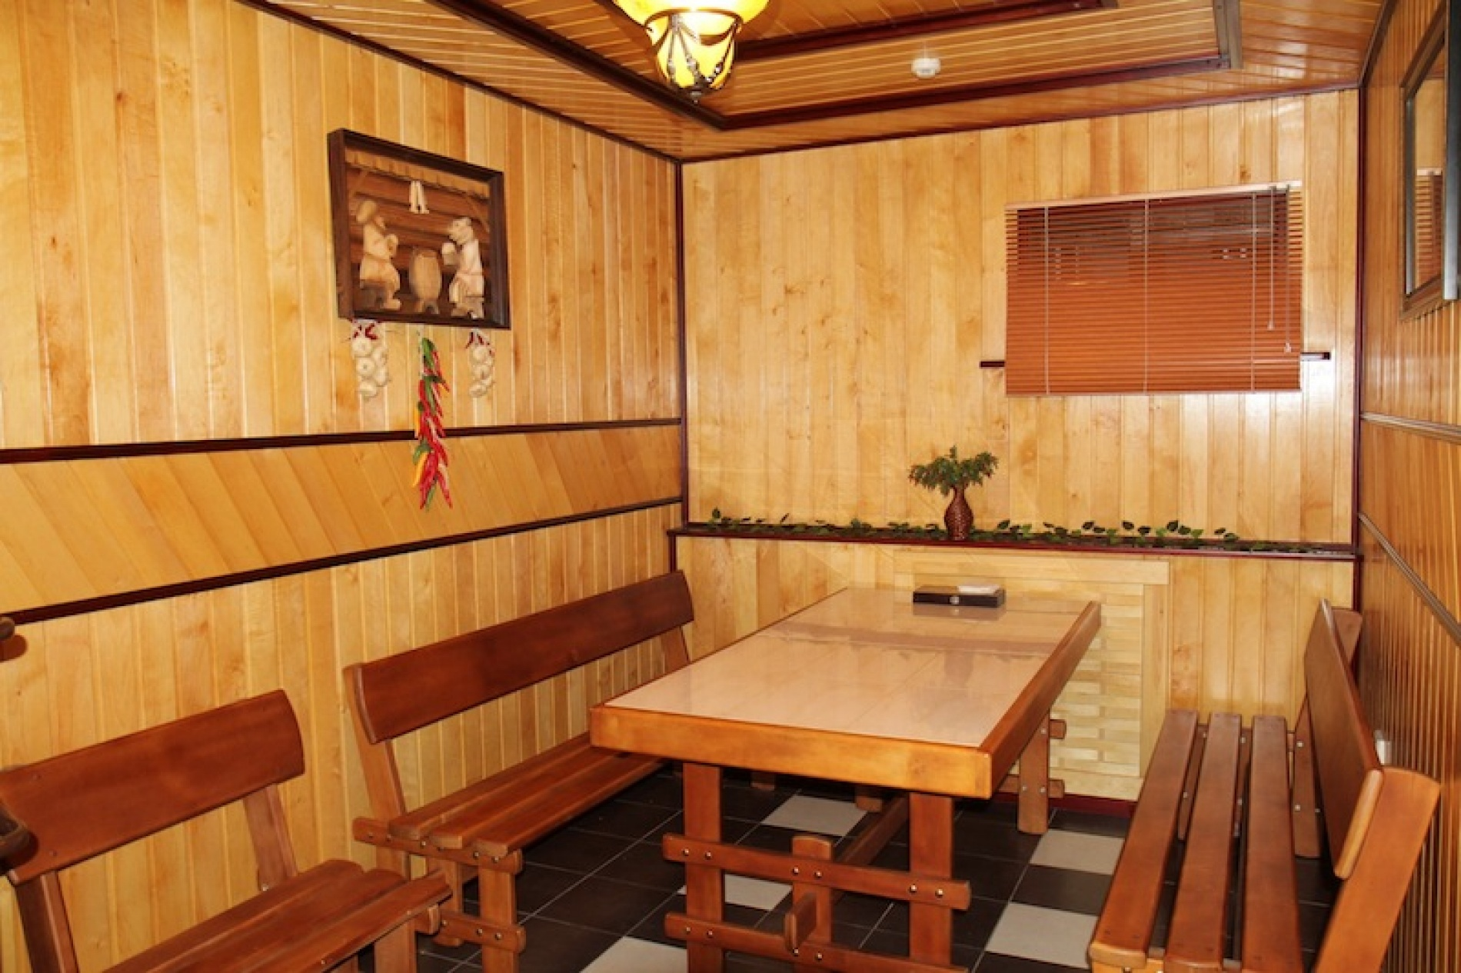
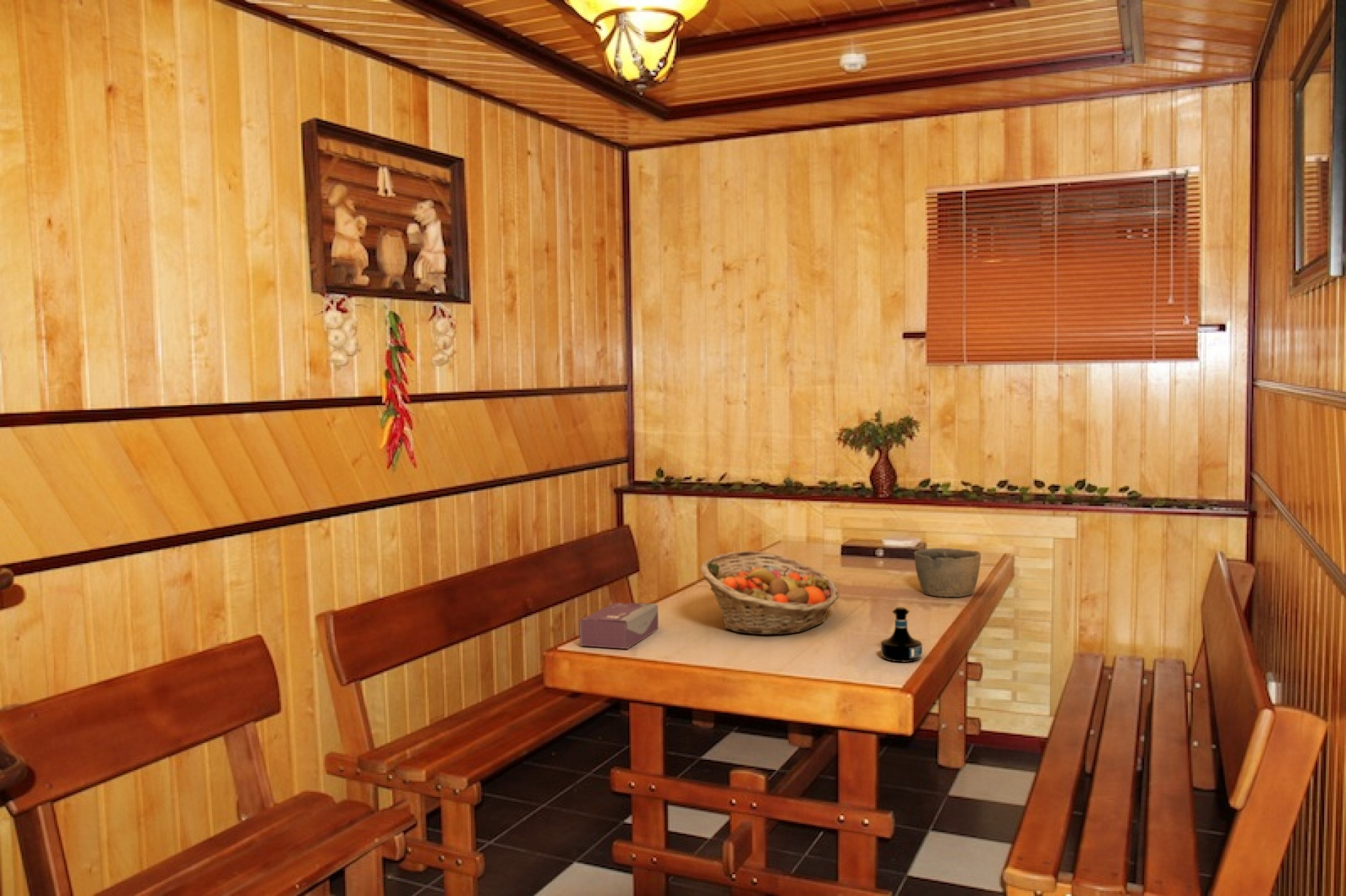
+ tissue box [579,602,660,650]
+ tequila bottle [880,606,923,662]
+ bowl [914,548,982,598]
+ fruit basket [700,550,840,635]
